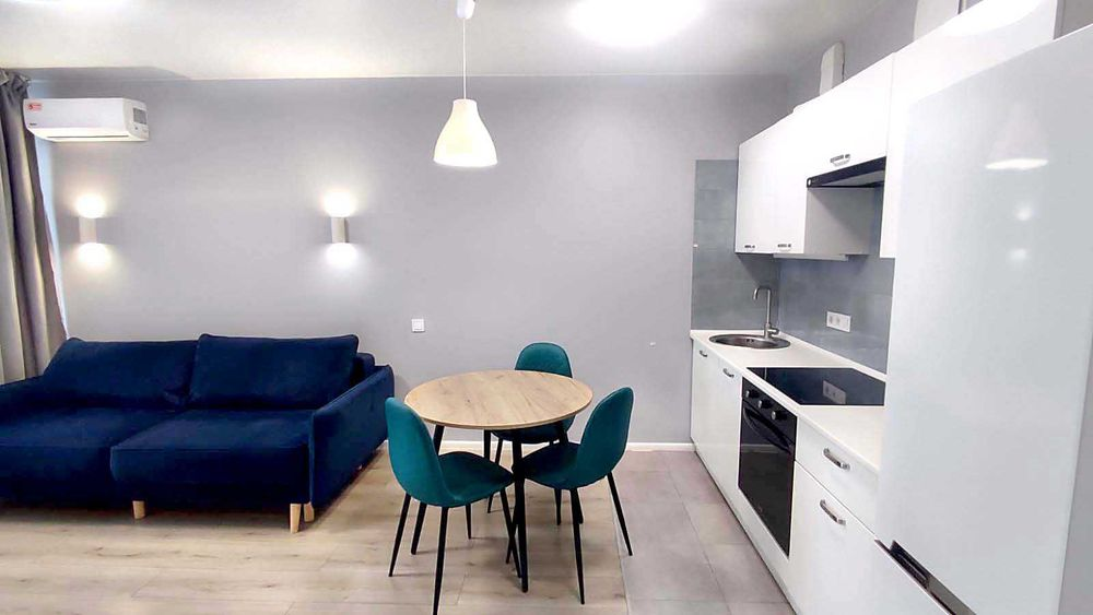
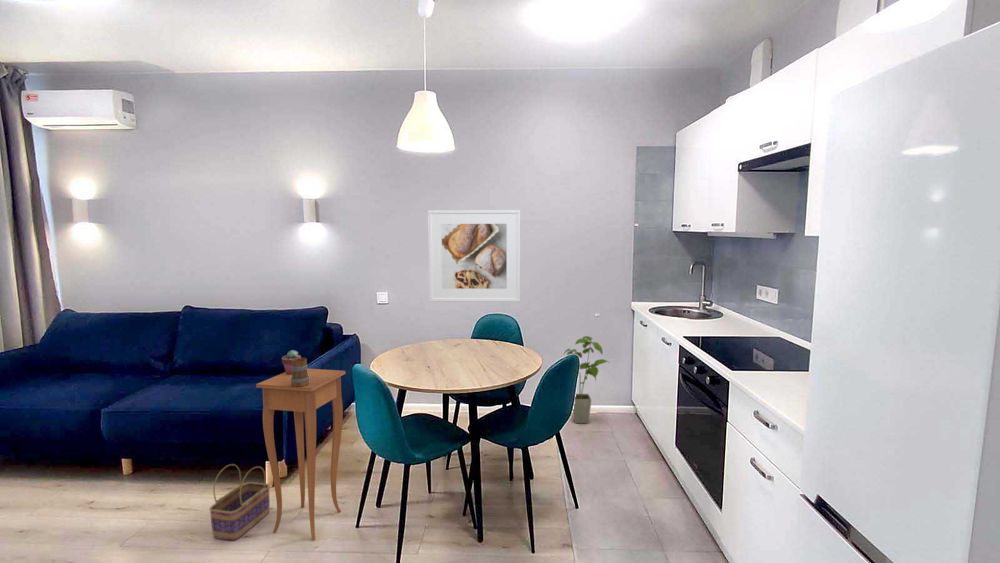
+ house plant [562,335,610,424]
+ side table [255,368,346,541]
+ potted succulent [281,349,302,375]
+ mug [291,357,309,387]
+ basket [208,463,271,541]
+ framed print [427,209,521,303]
